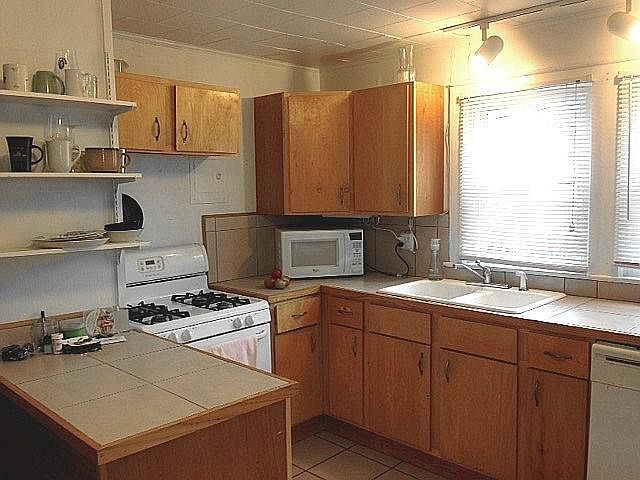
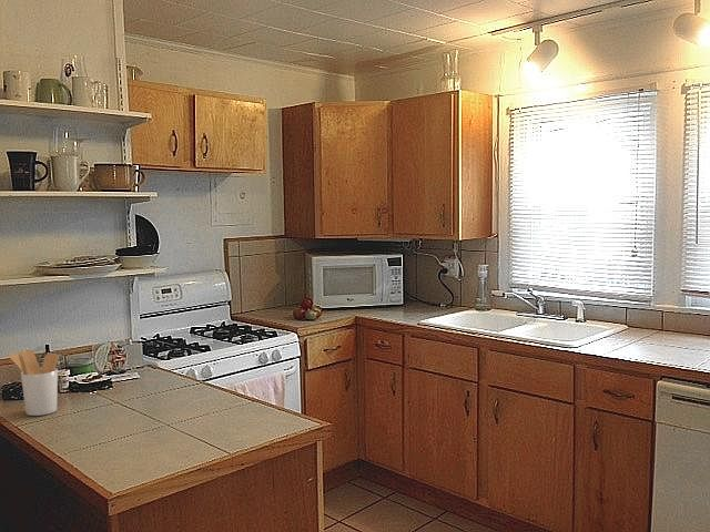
+ utensil holder [8,349,60,417]
